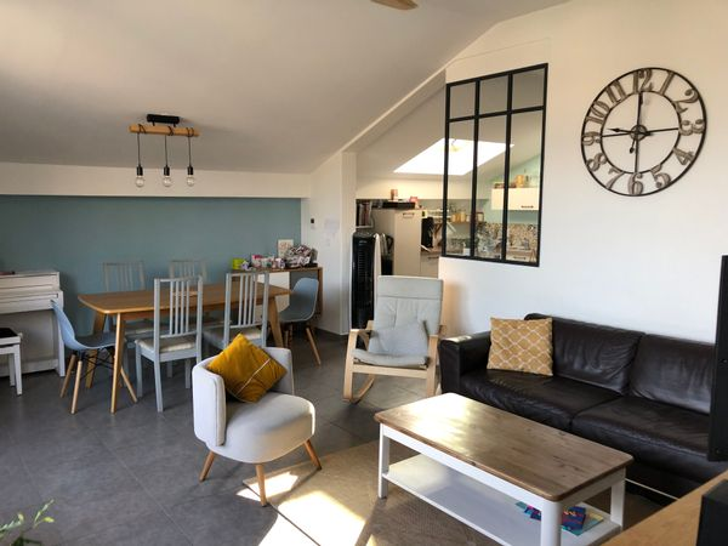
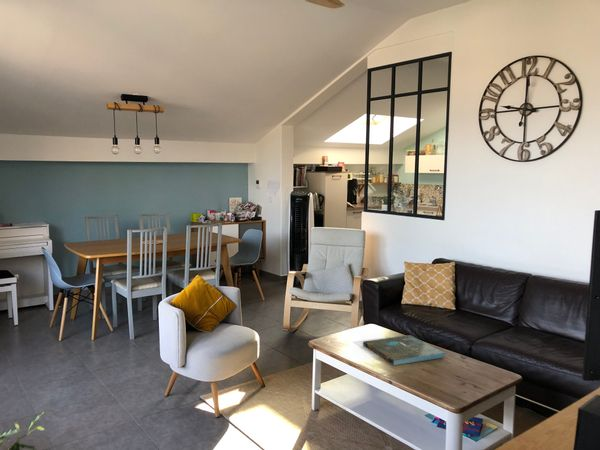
+ board game [362,334,446,366]
